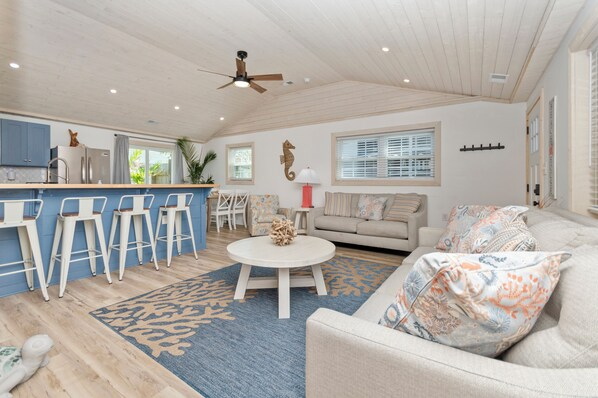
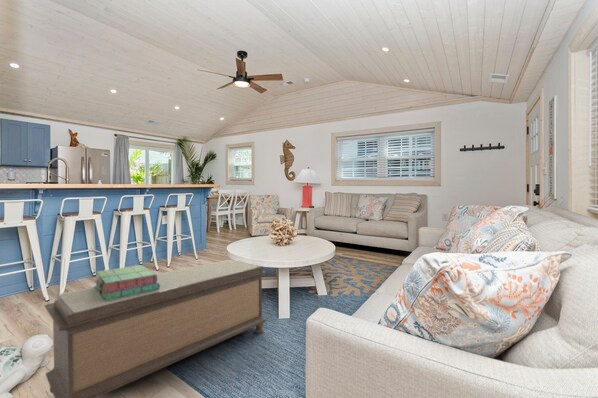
+ bench [44,259,268,398]
+ stack of books [93,264,160,301]
